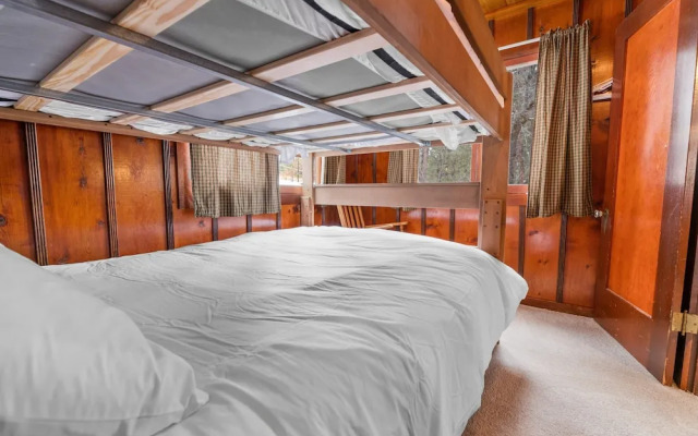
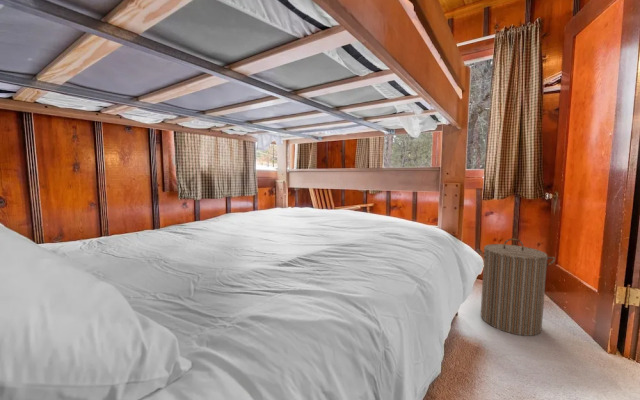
+ laundry hamper [476,238,556,337]
